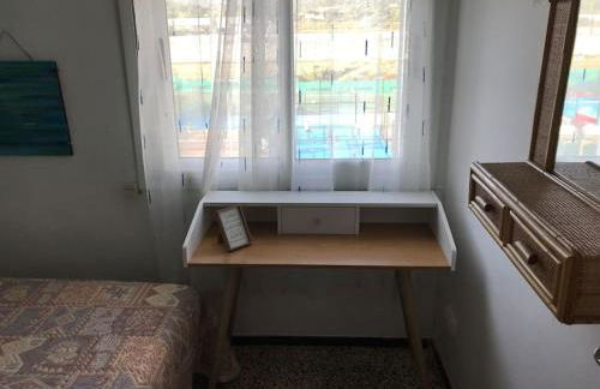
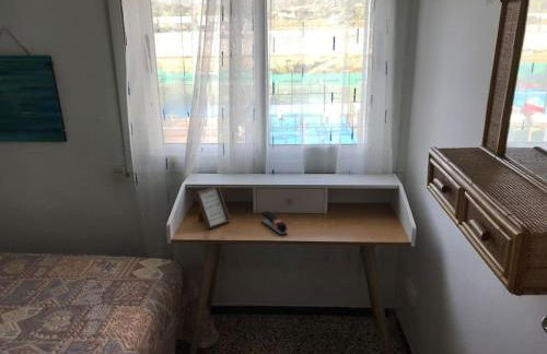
+ stapler [260,210,289,236]
